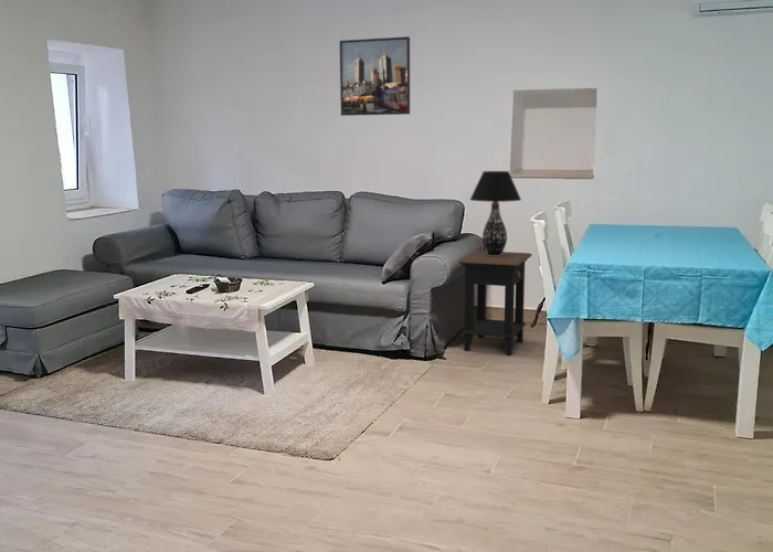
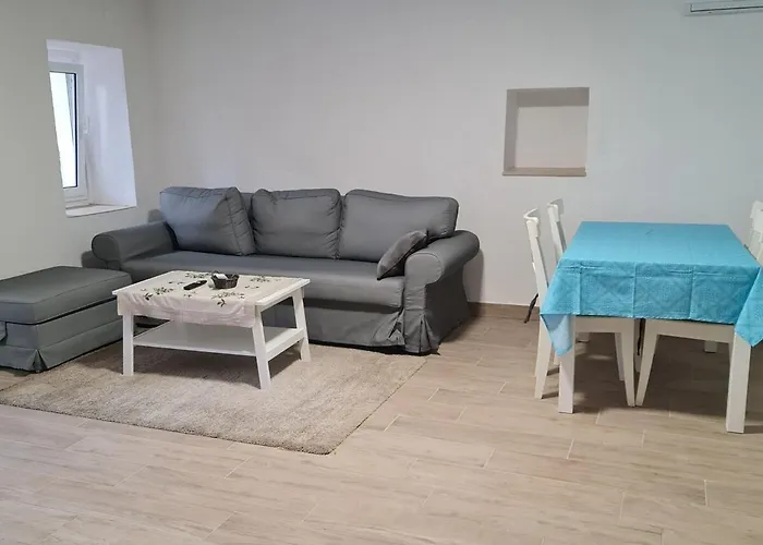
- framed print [338,35,411,117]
- side table [457,250,533,355]
- table lamp [468,170,522,256]
